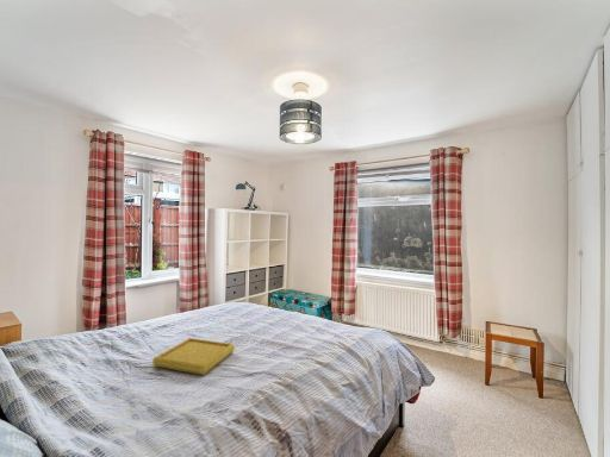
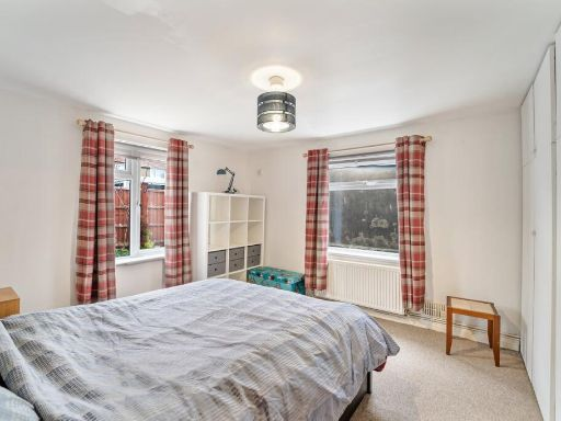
- serving tray [151,337,236,376]
